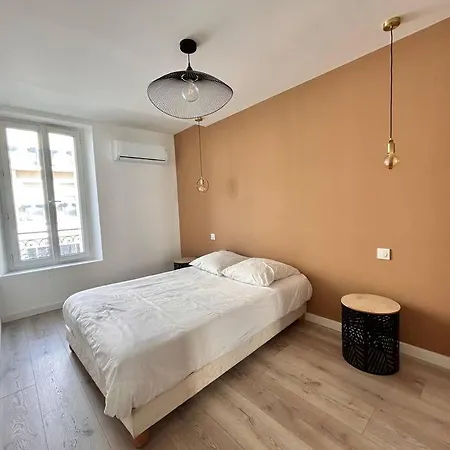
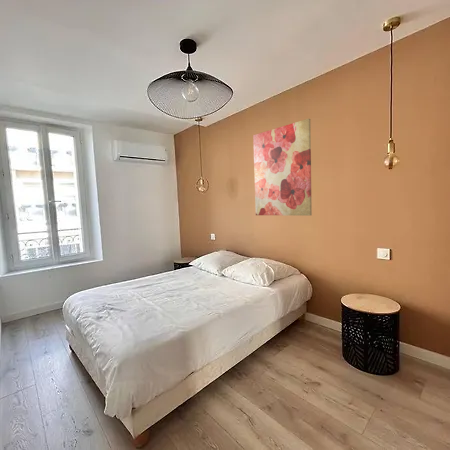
+ wall art [252,118,313,217]
